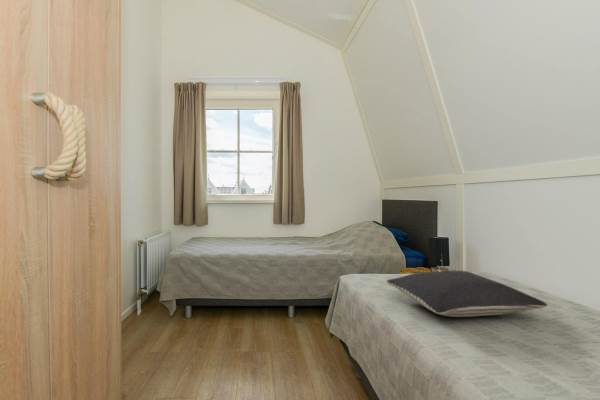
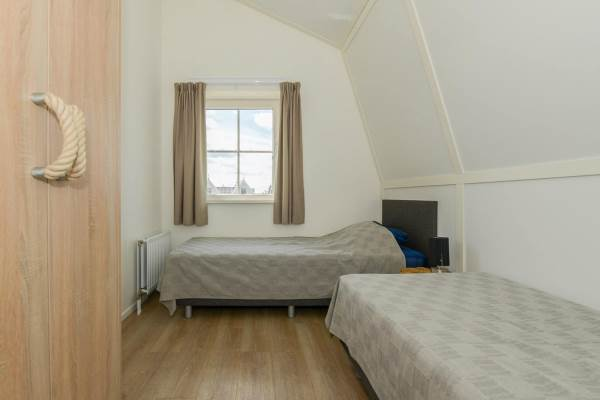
- pillow [386,270,548,318]
